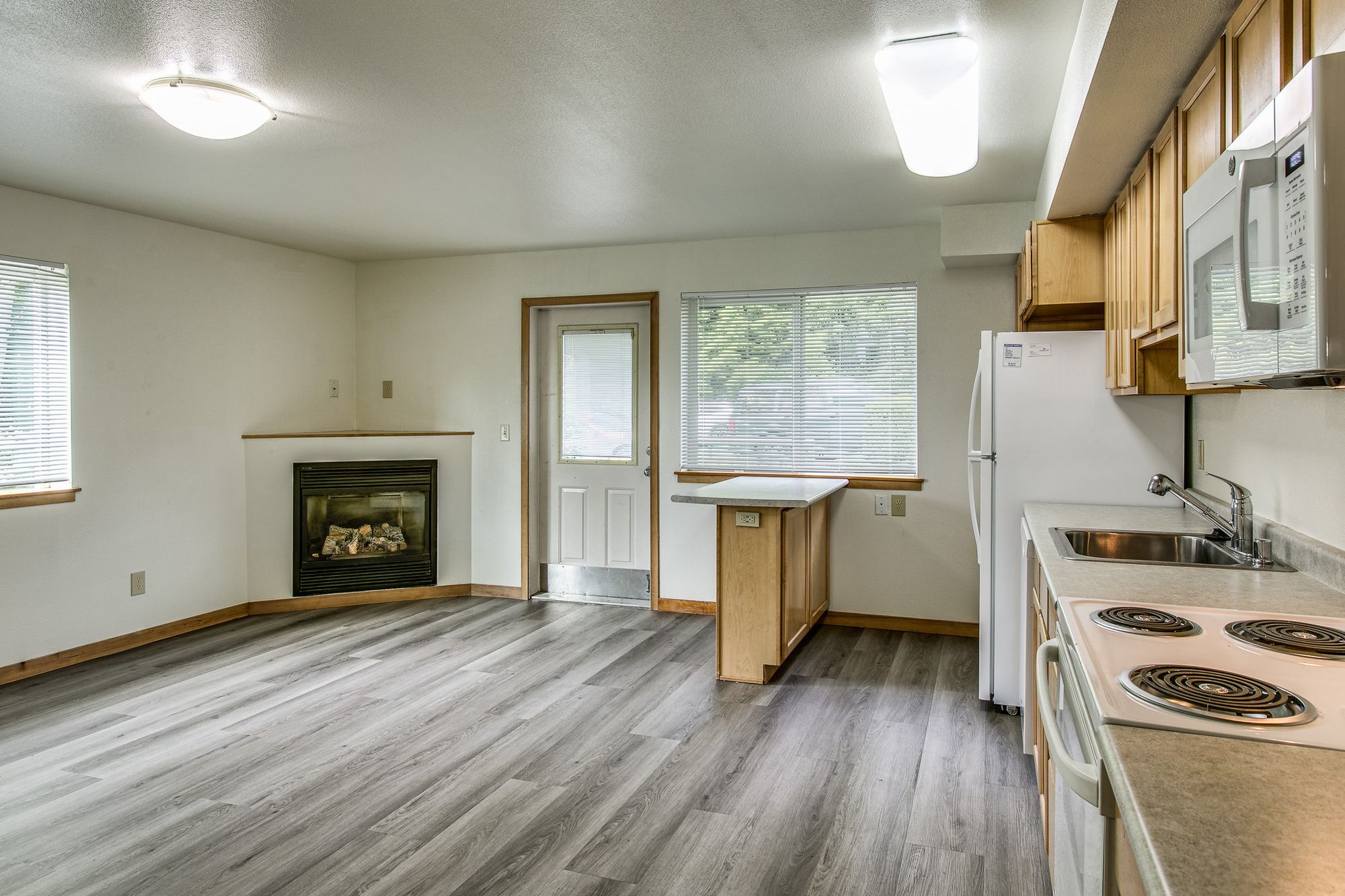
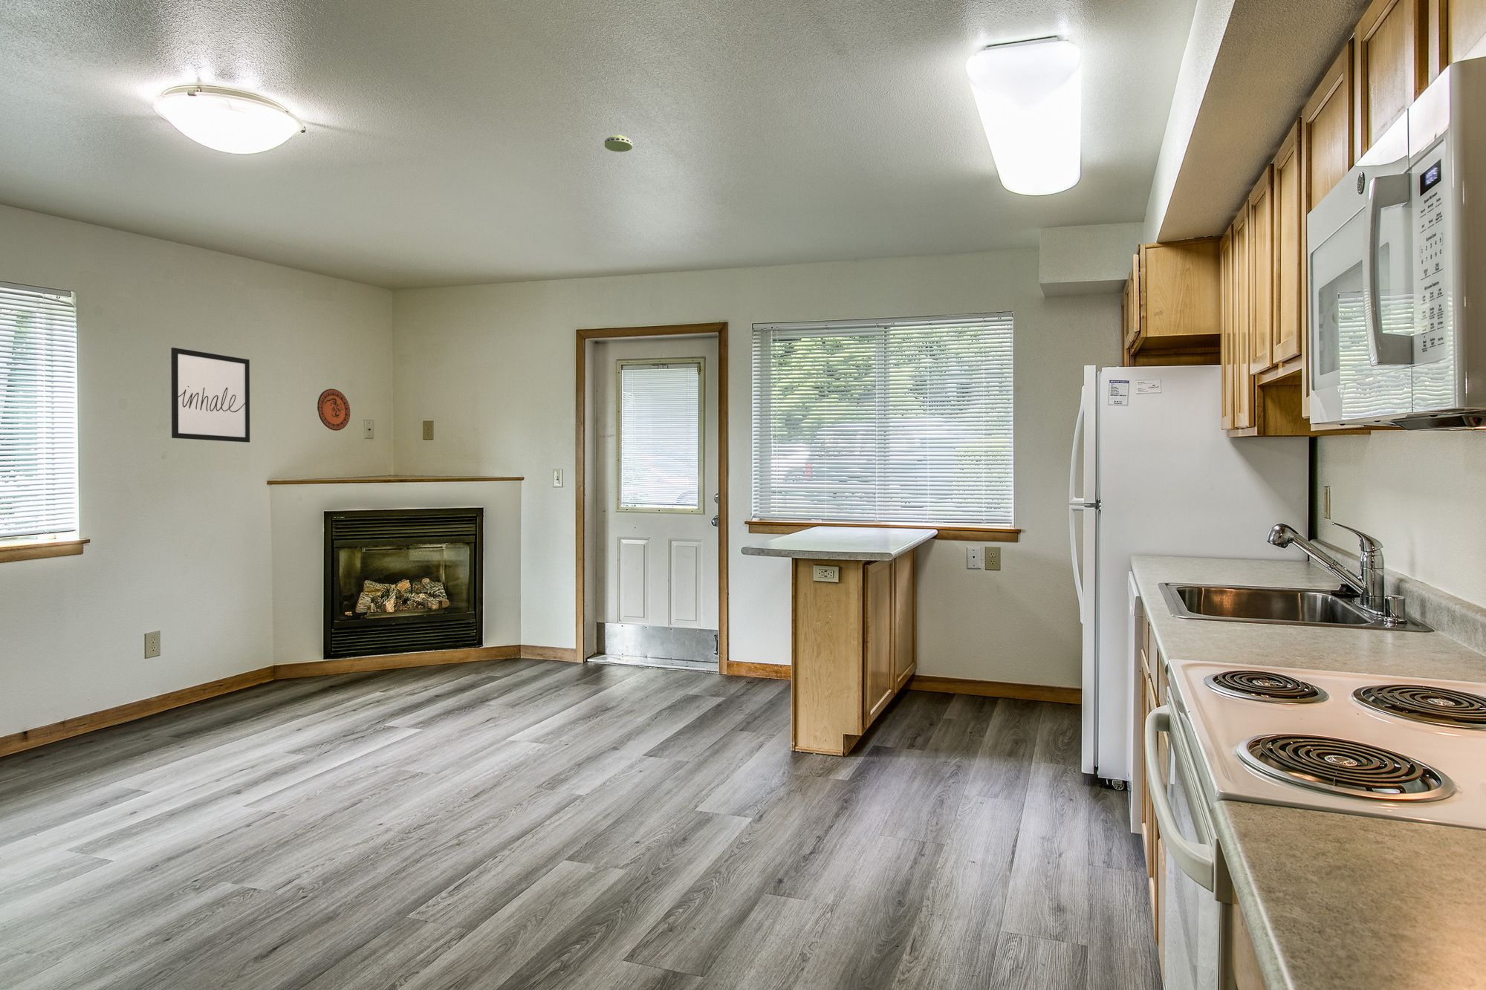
+ wall art [170,347,251,443]
+ decorative plate [316,389,350,432]
+ smoke detector [604,135,633,152]
